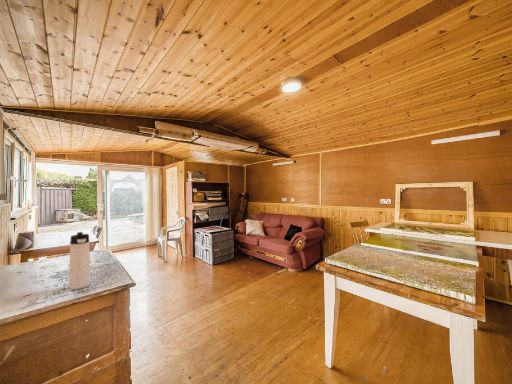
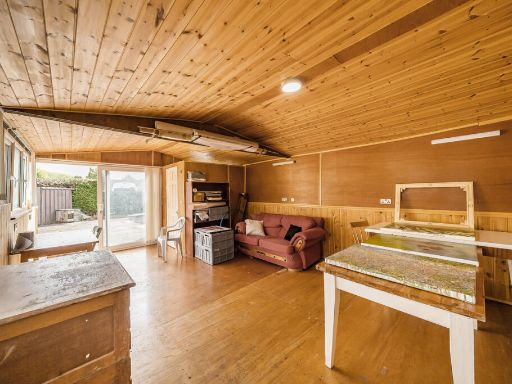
- thermos bottle [68,231,91,291]
